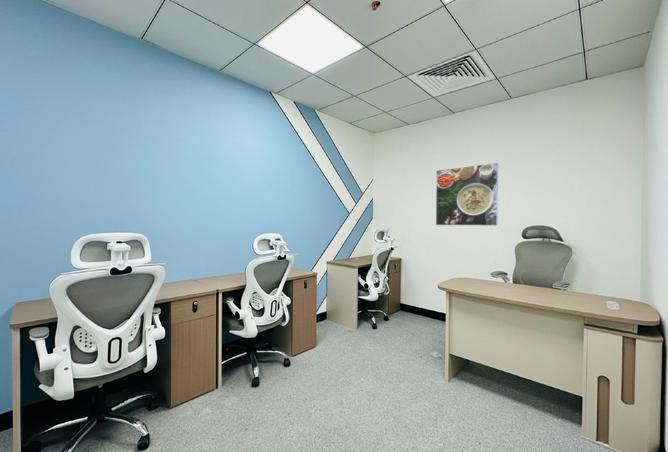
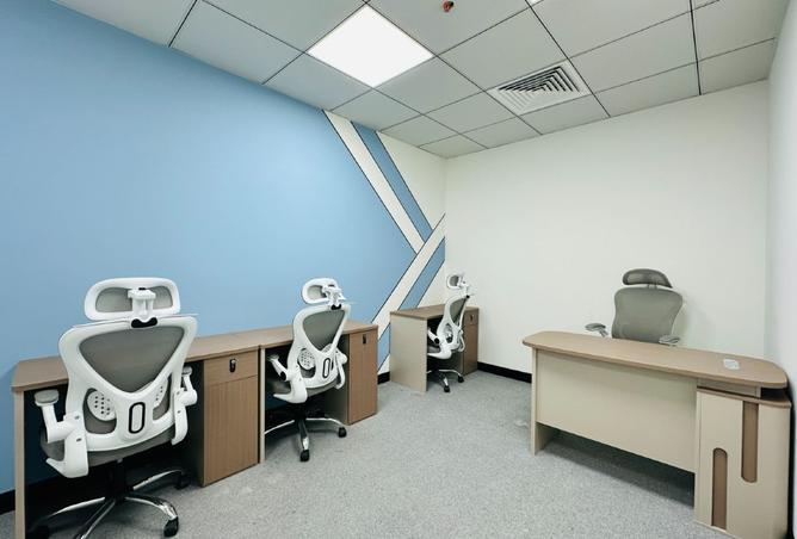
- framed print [435,162,499,227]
